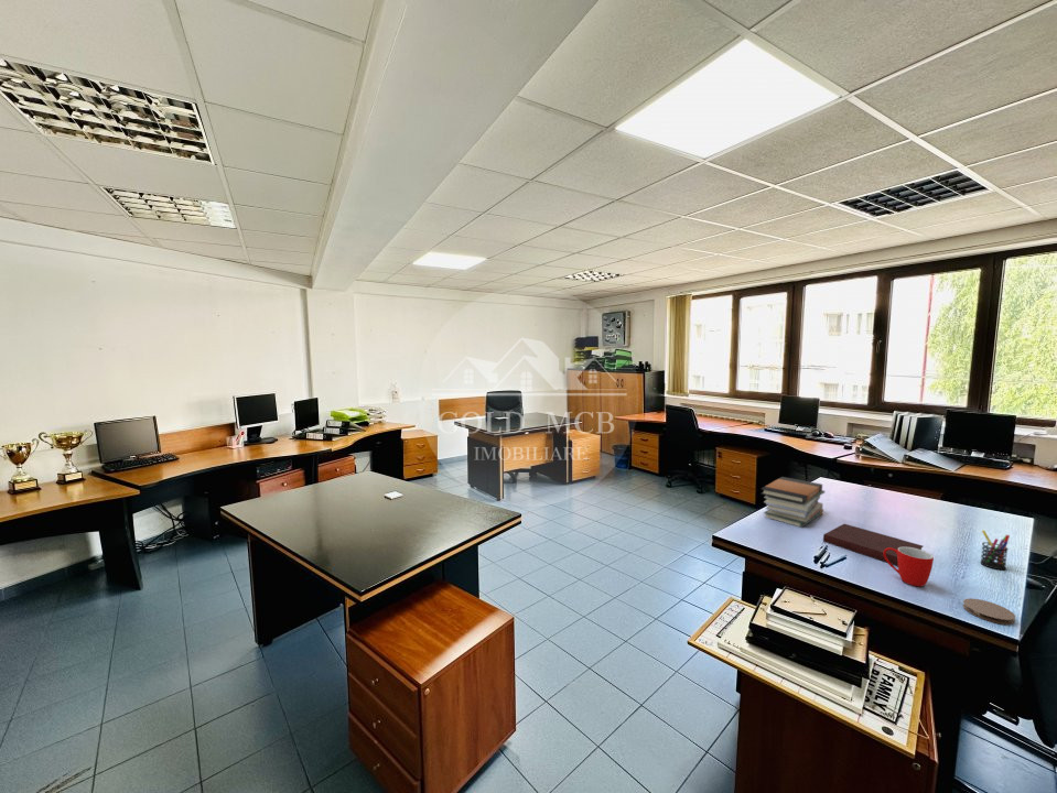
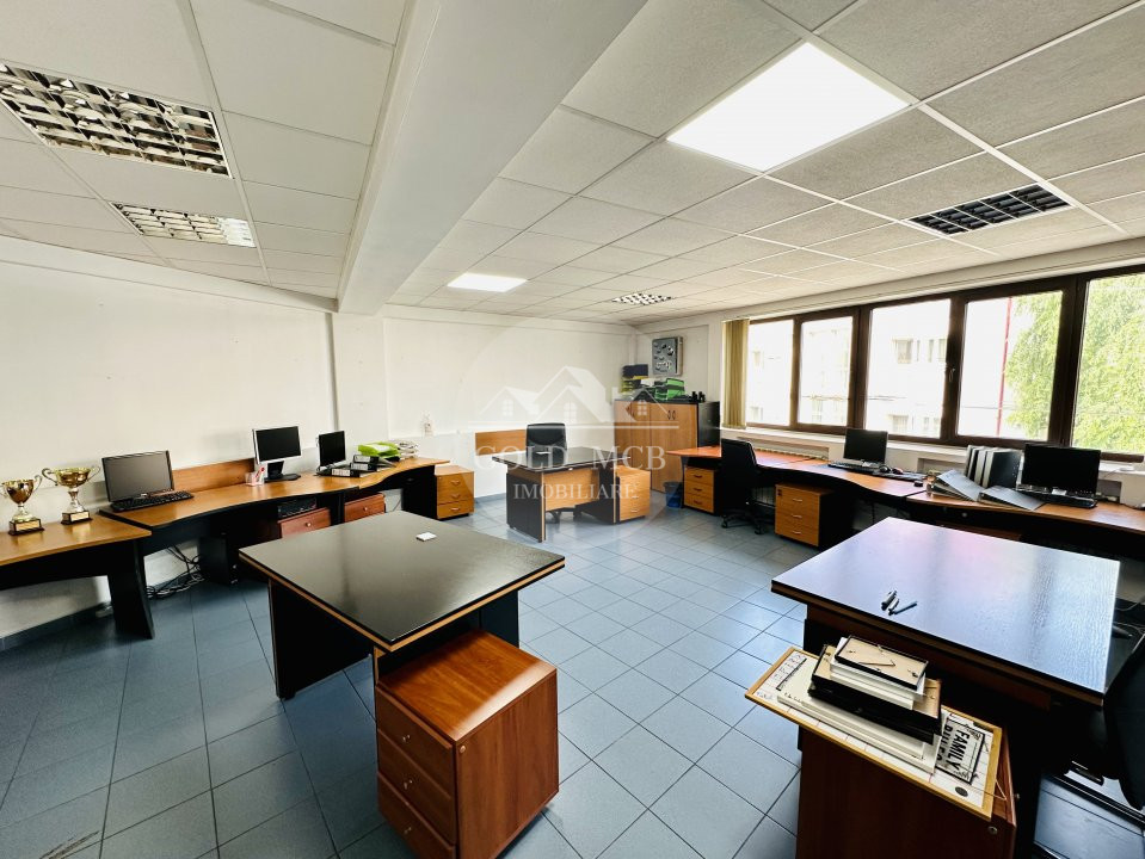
- pen holder [979,530,1011,571]
- coaster [962,597,1016,626]
- book stack [759,476,826,529]
- mug [883,547,935,588]
- notebook [822,523,924,567]
